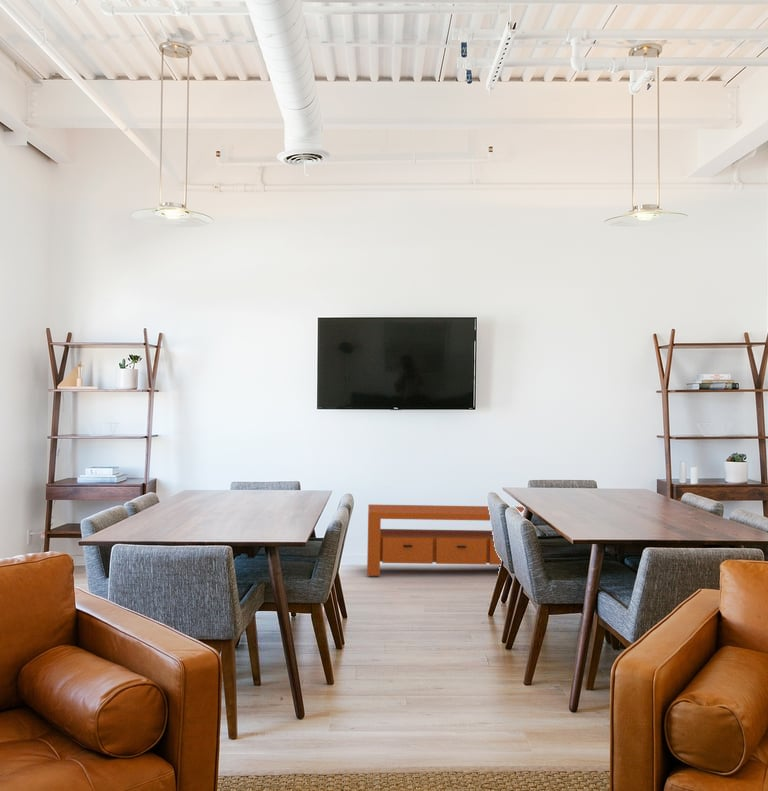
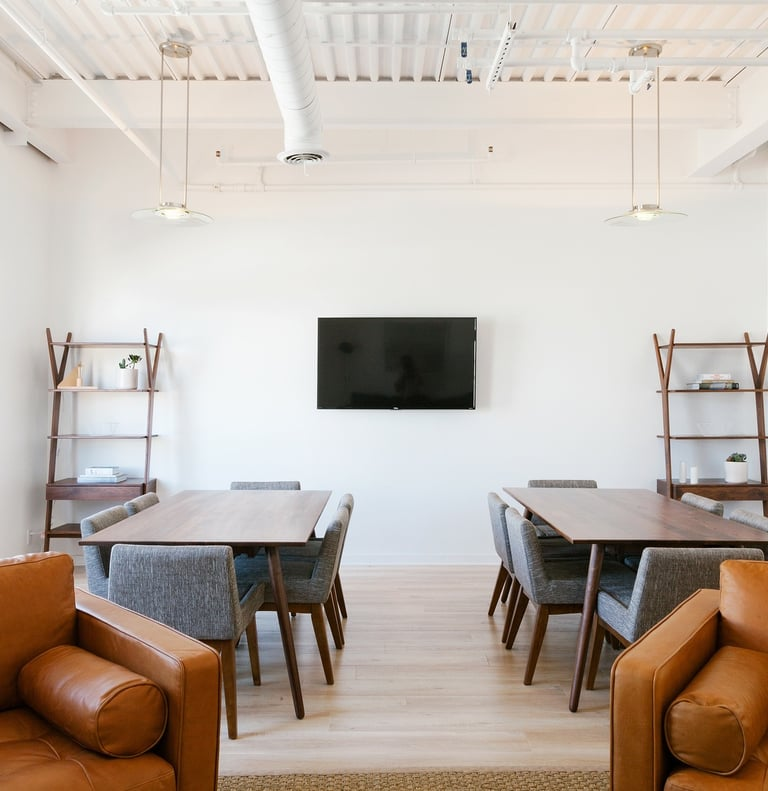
- media console [366,503,525,577]
